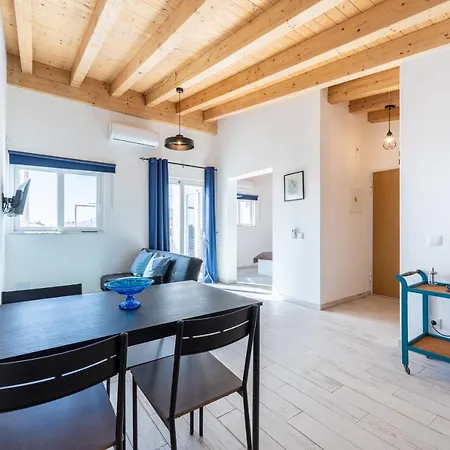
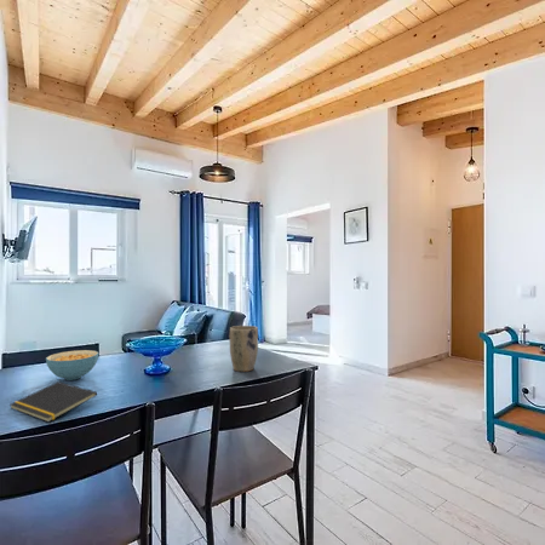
+ plant pot [229,325,259,373]
+ notepad [8,380,98,423]
+ cereal bowl [45,349,99,382]
